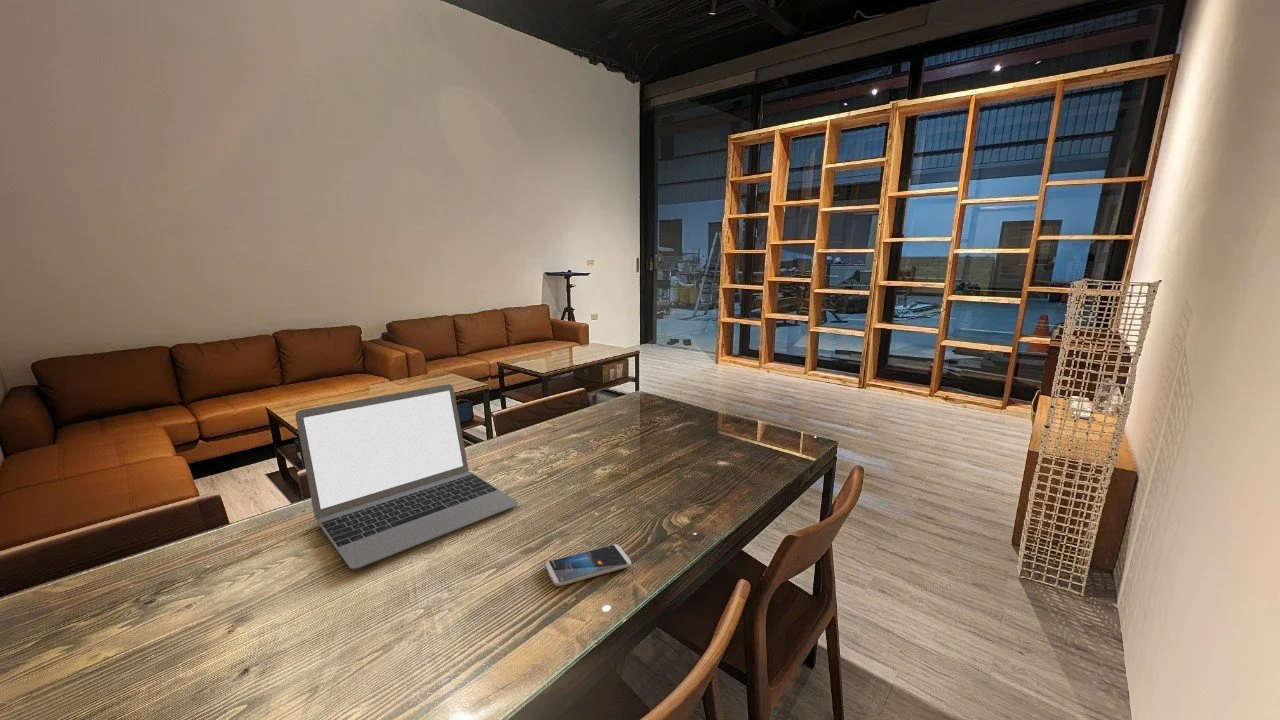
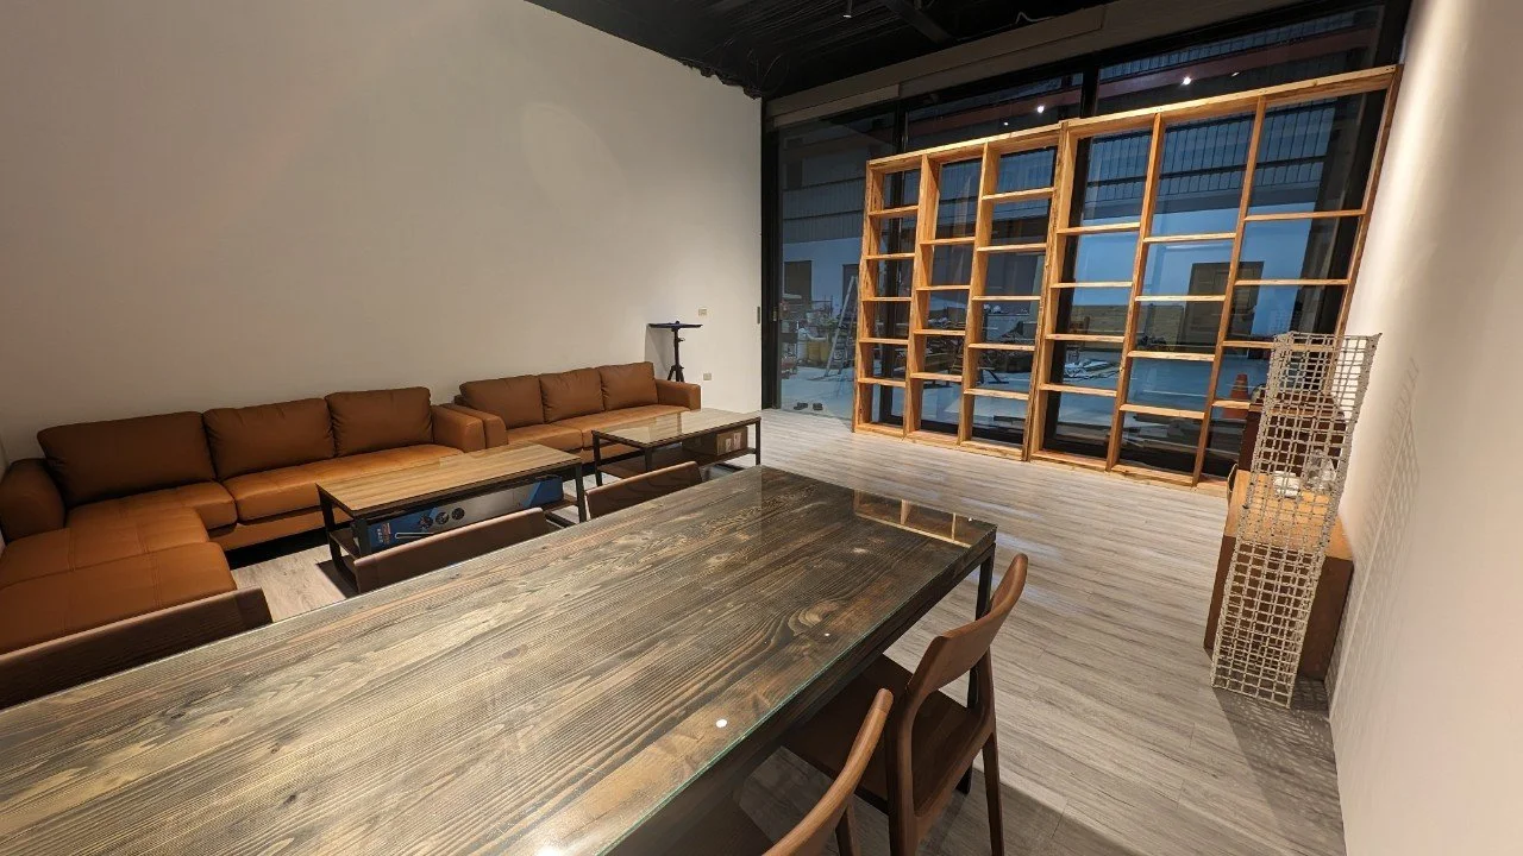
- smartphone [544,543,632,587]
- laptop [295,383,519,570]
